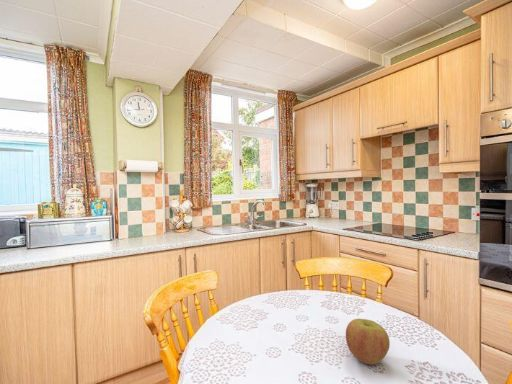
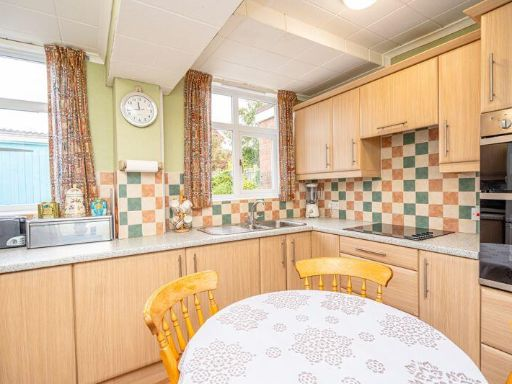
- apple [345,318,391,366]
